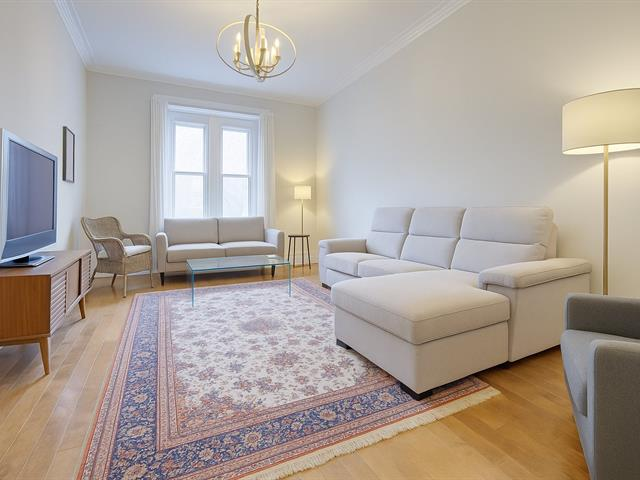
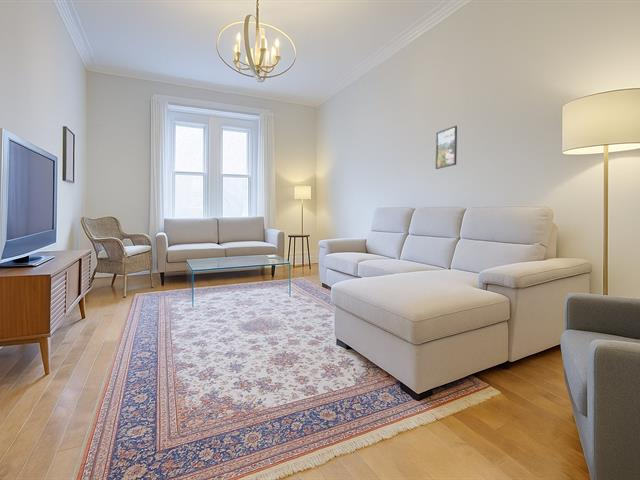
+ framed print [435,125,458,170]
